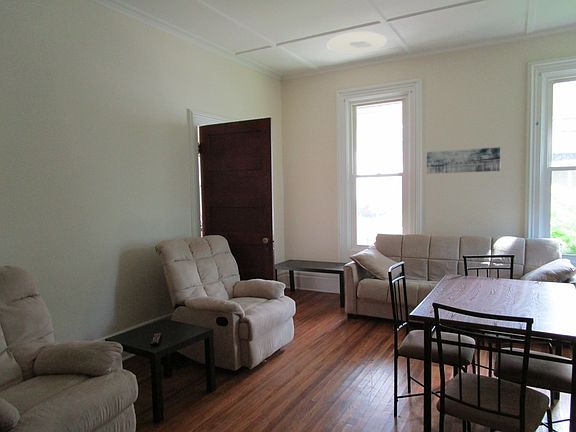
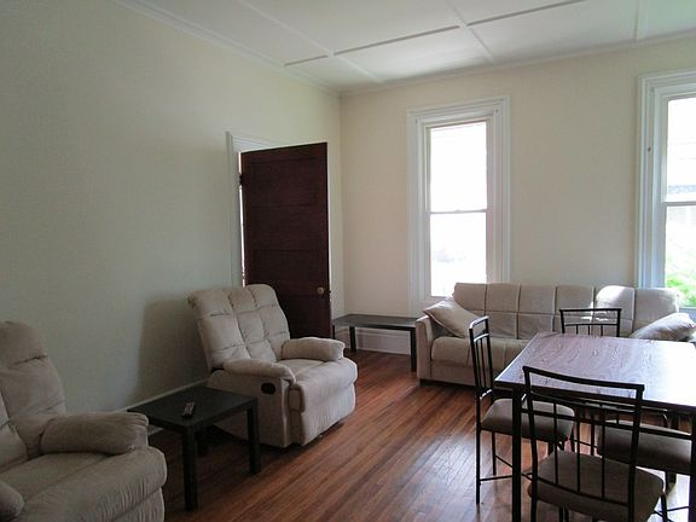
- wall art [426,146,501,175]
- ceiling light [326,31,388,55]
